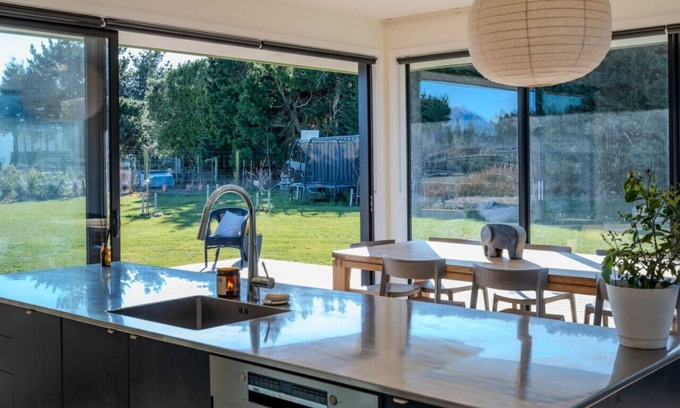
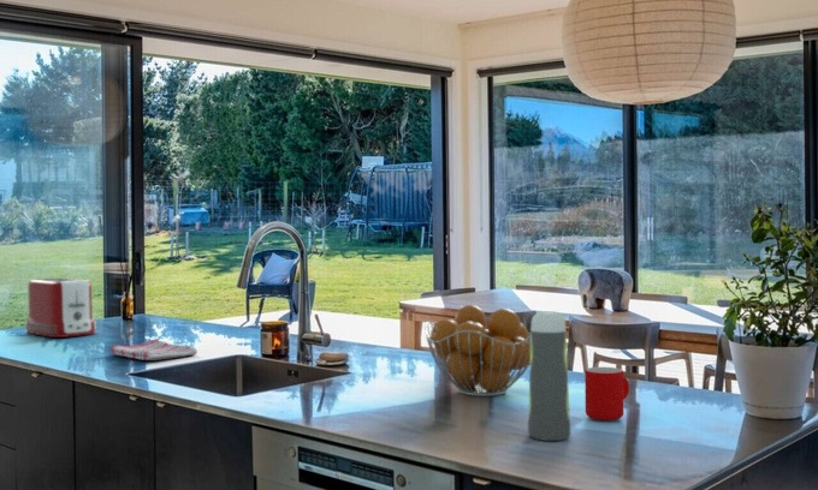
+ toaster [24,277,97,339]
+ mug [583,366,630,422]
+ dish towel [109,337,198,361]
+ water bottle [527,310,571,442]
+ fruit basket [423,304,530,398]
